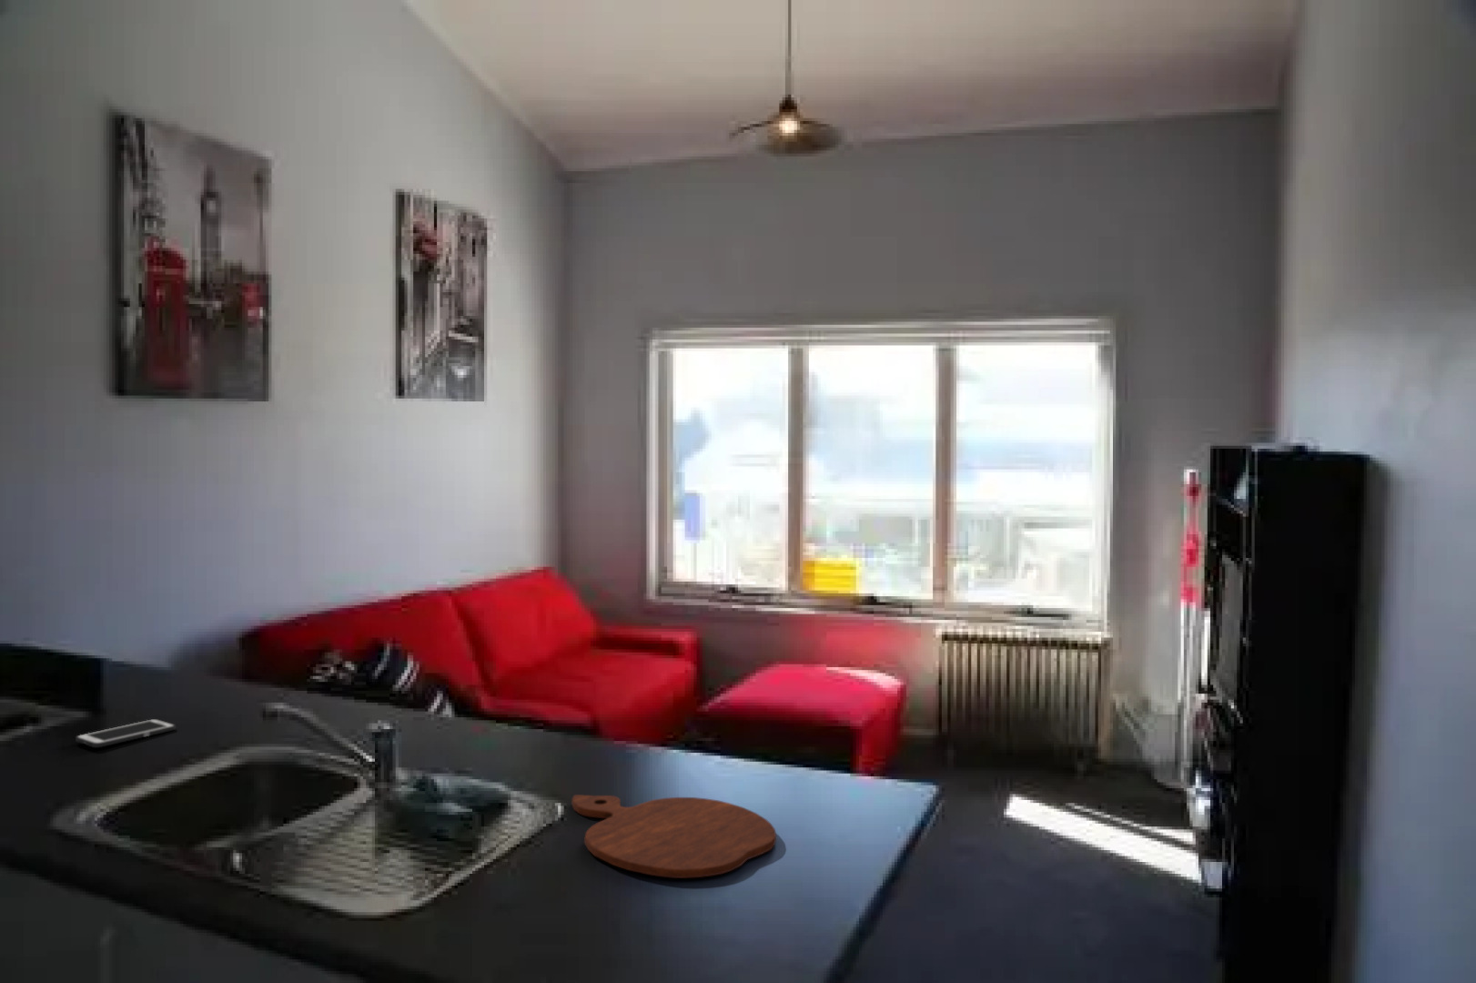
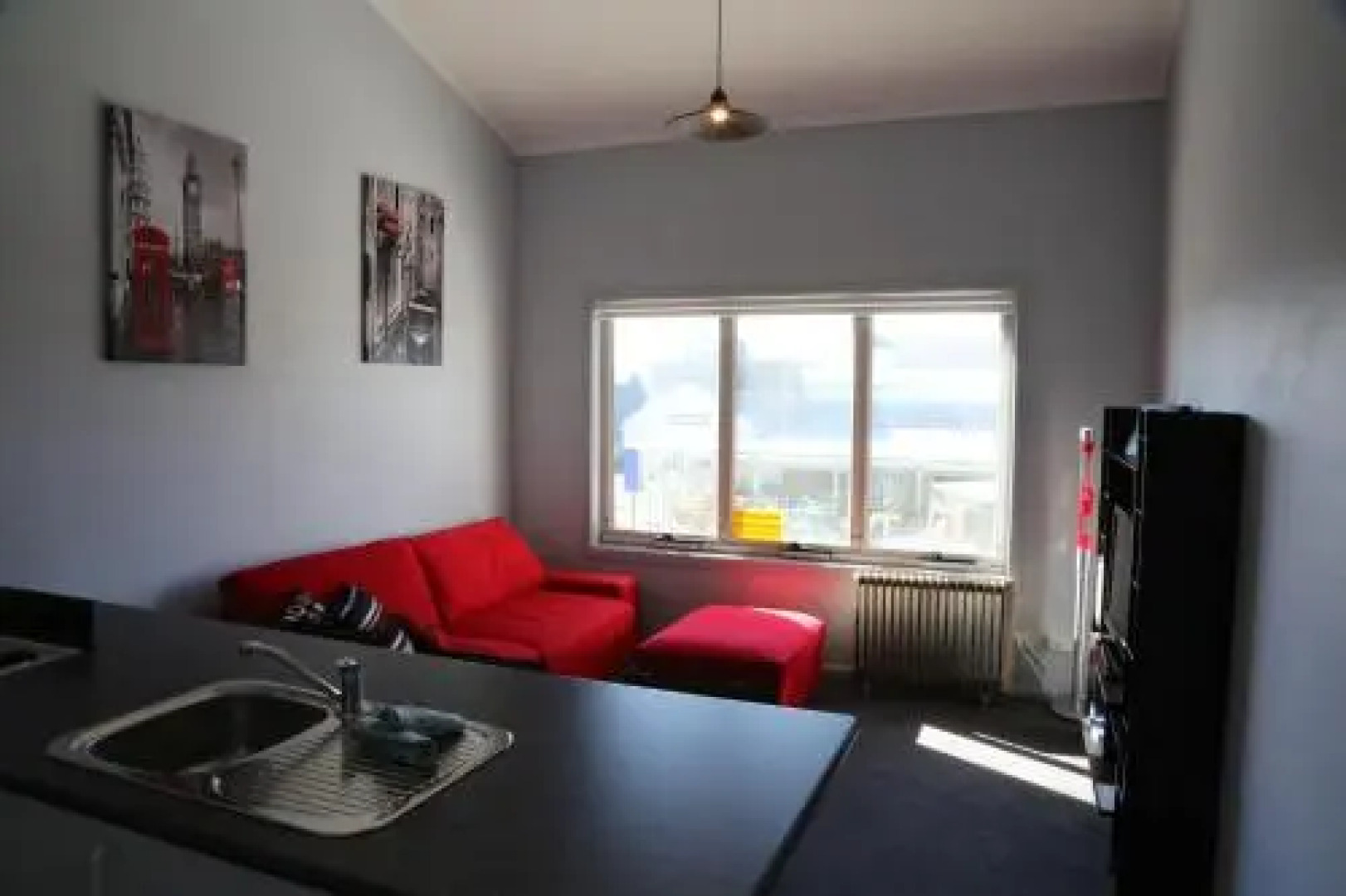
- cell phone [75,719,177,748]
- cutting board [571,793,777,879]
